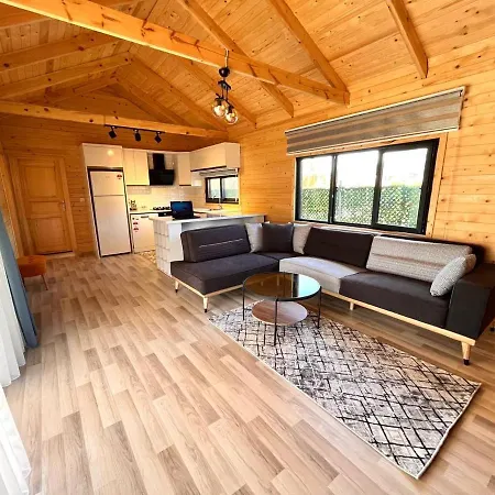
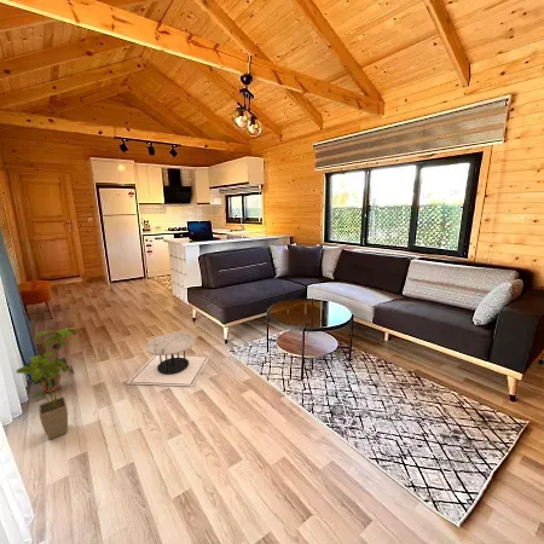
+ side table [126,331,210,387]
+ house plant [16,328,79,441]
+ potted plant [23,342,75,394]
